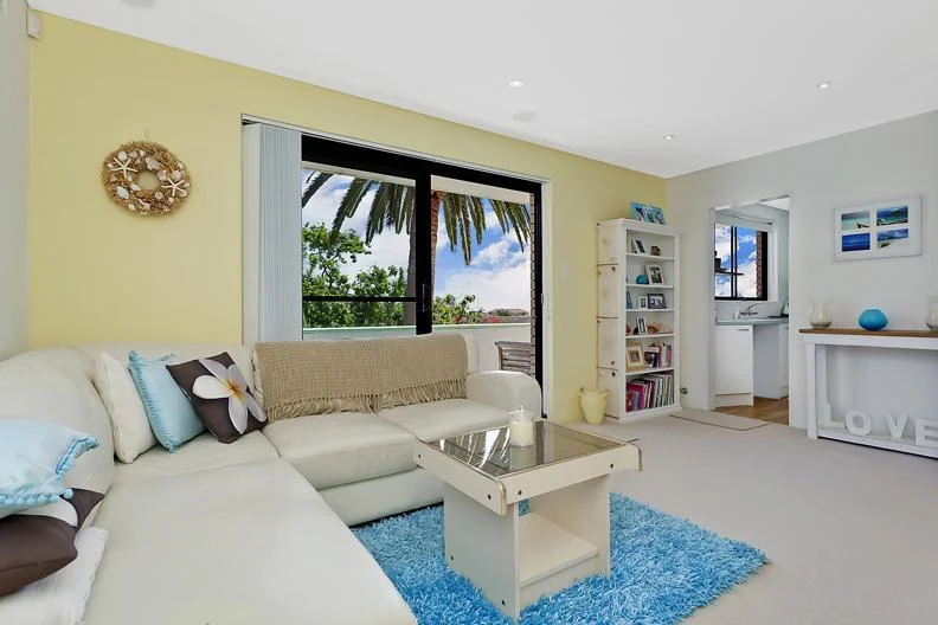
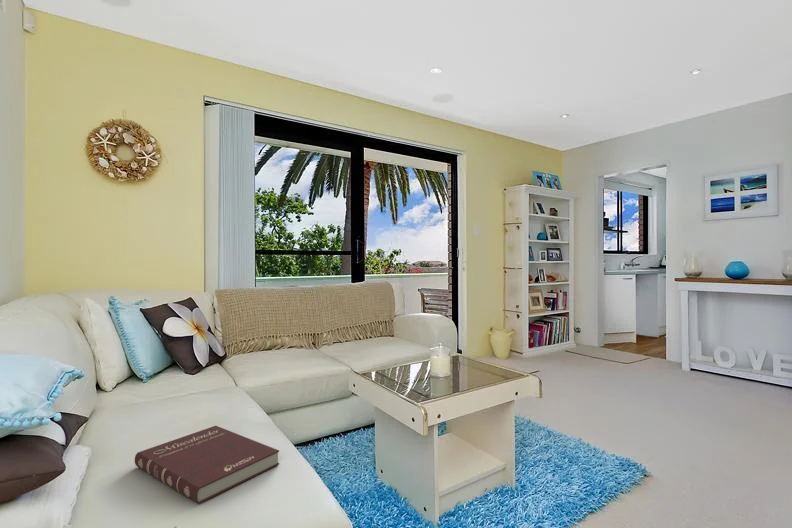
+ book [134,425,280,505]
